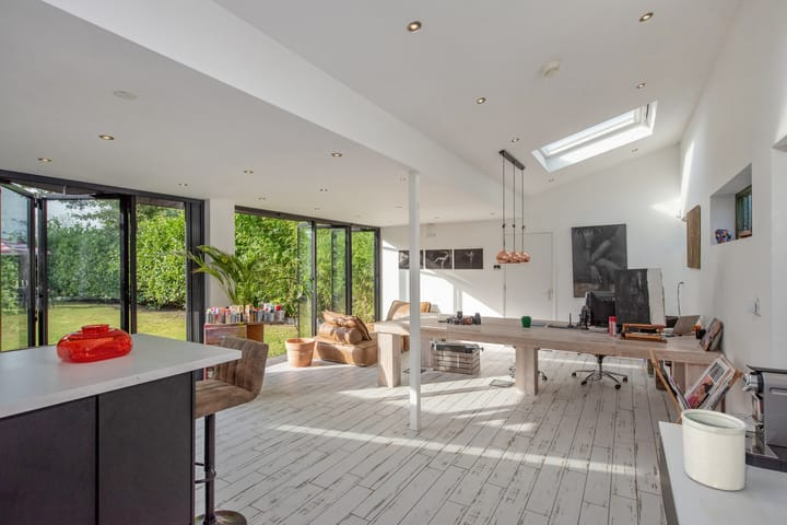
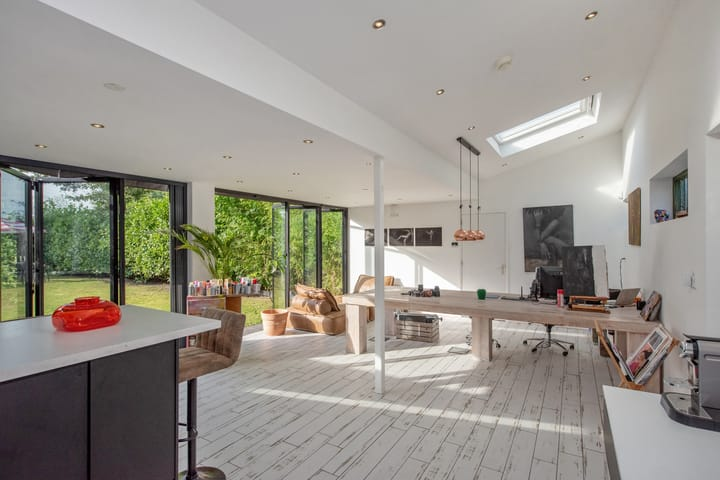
- utensil holder [680,408,748,491]
